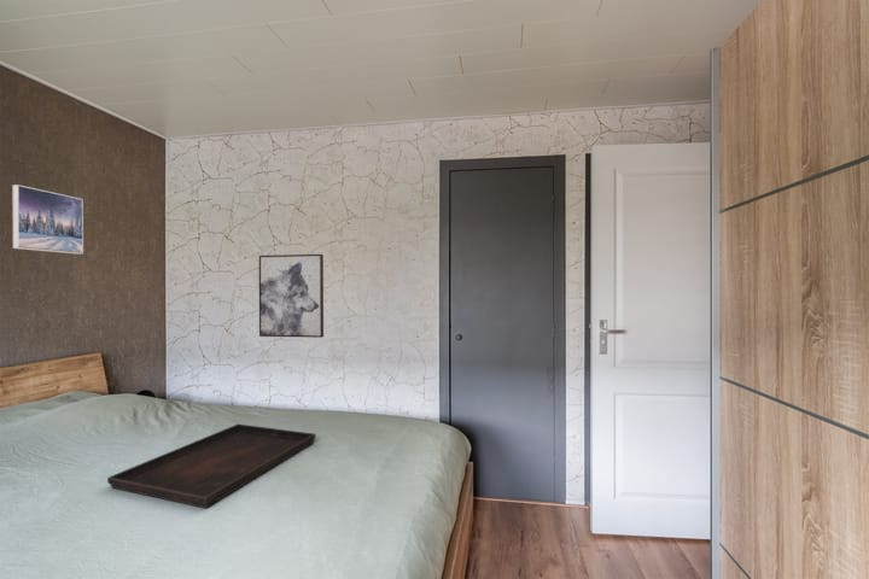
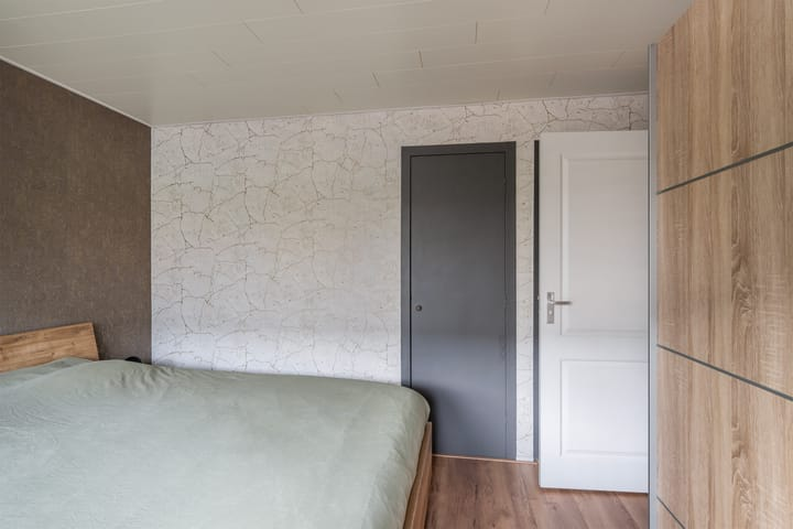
- serving tray [106,423,317,509]
- wall art [258,253,325,339]
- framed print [11,183,84,256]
